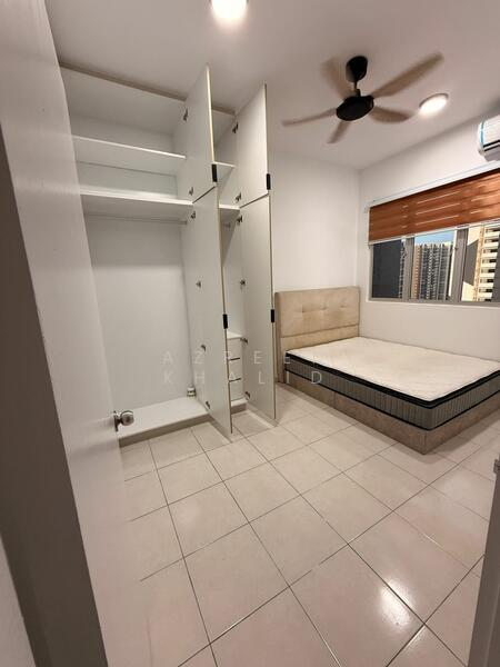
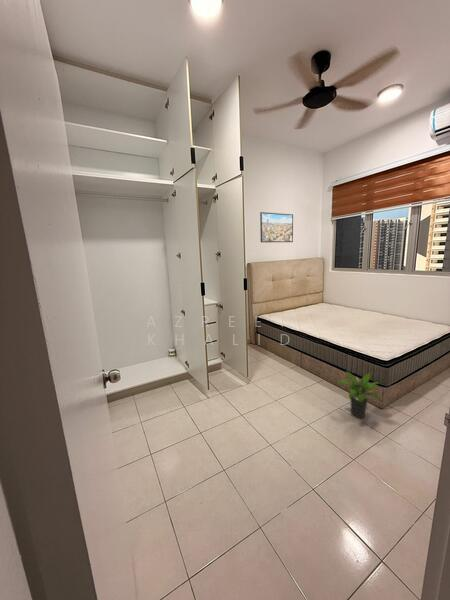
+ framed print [259,211,294,243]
+ potted plant [335,370,383,420]
